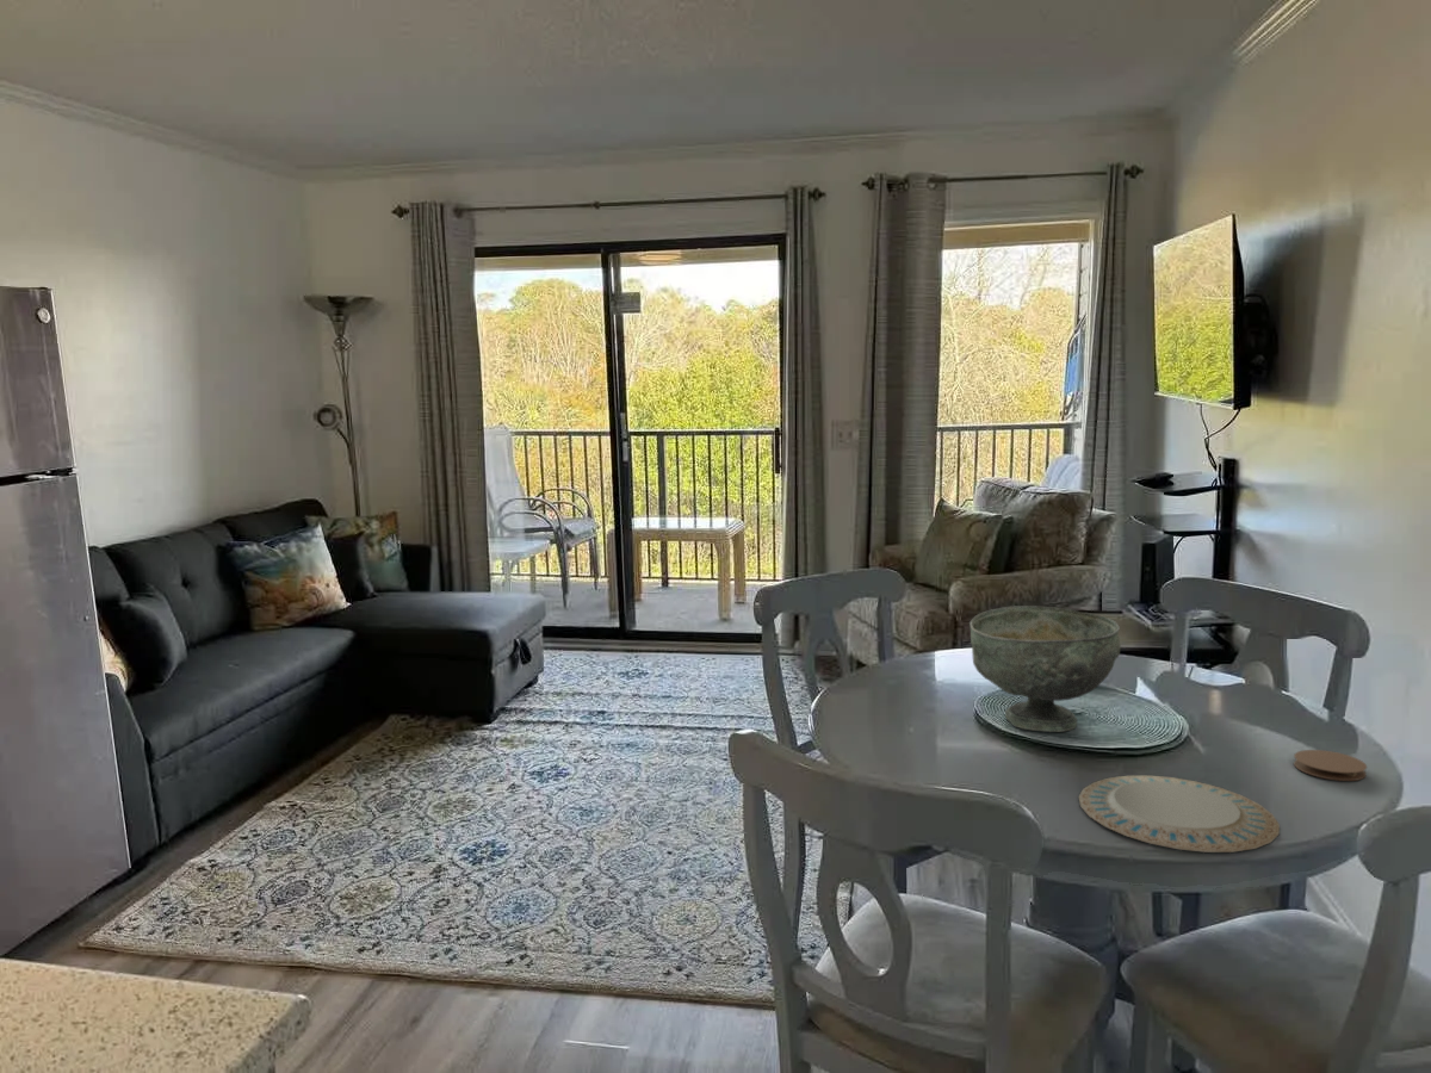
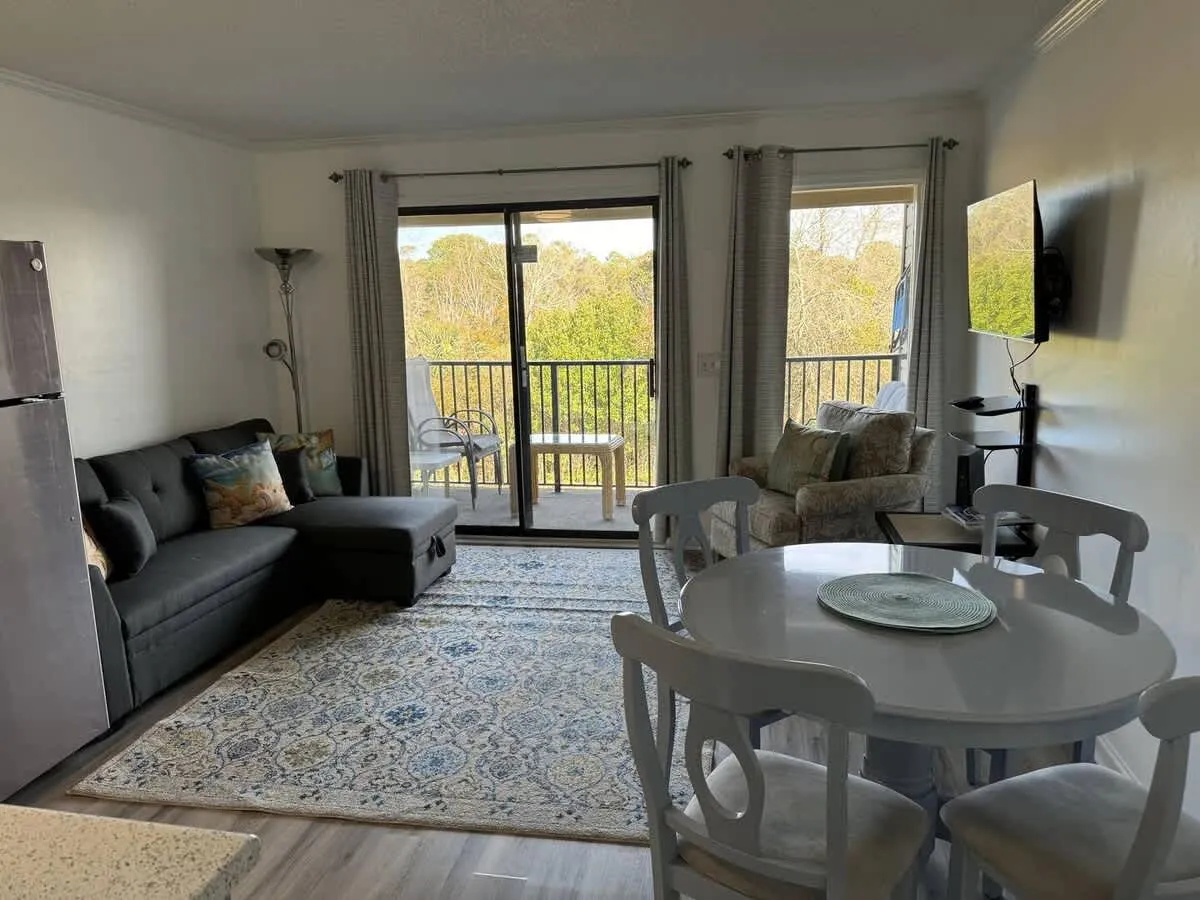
- coaster [1293,749,1368,782]
- decorative bowl [968,604,1122,733]
- chinaware [1078,775,1281,854]
